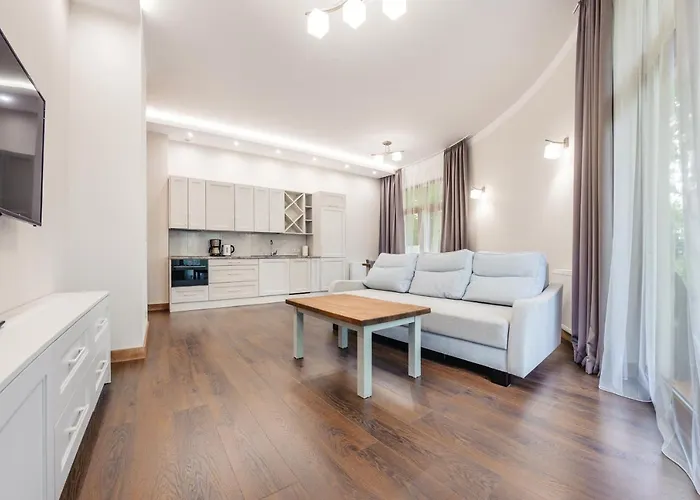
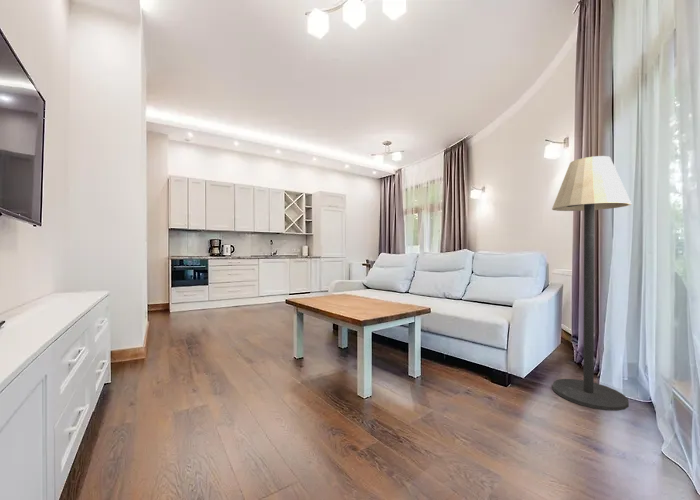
+ floor lamp [551,155,632,412]
